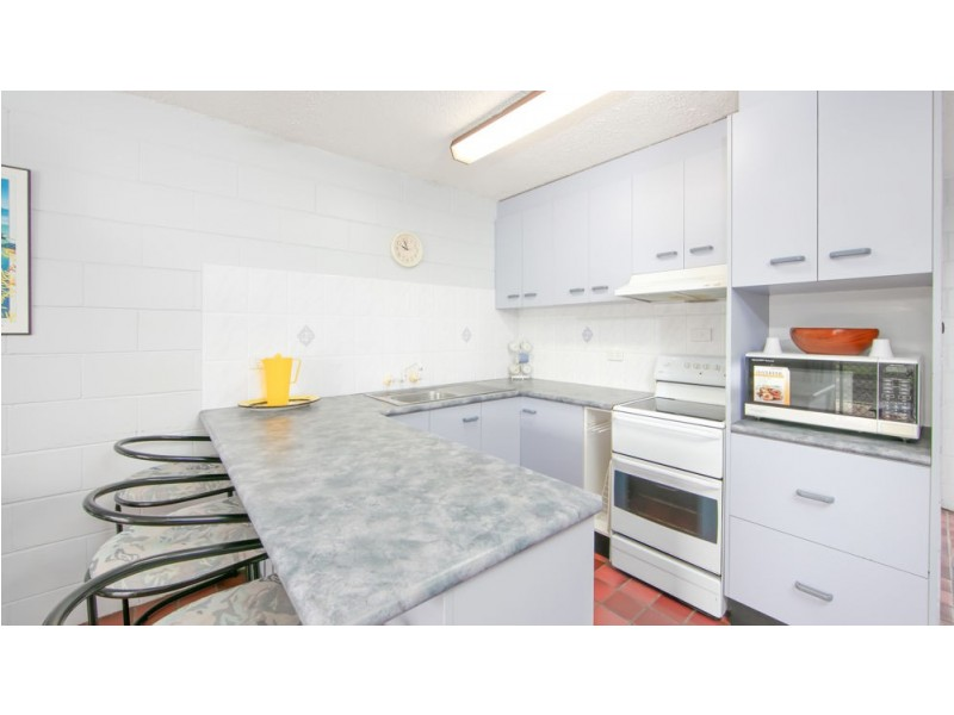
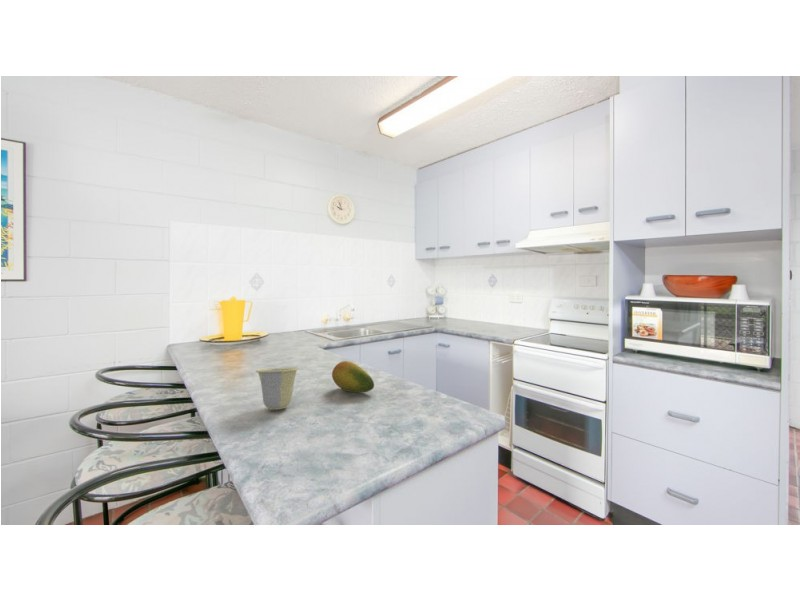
+ fruit [331,360,375,394]
+ cup [255,366,300,411]
